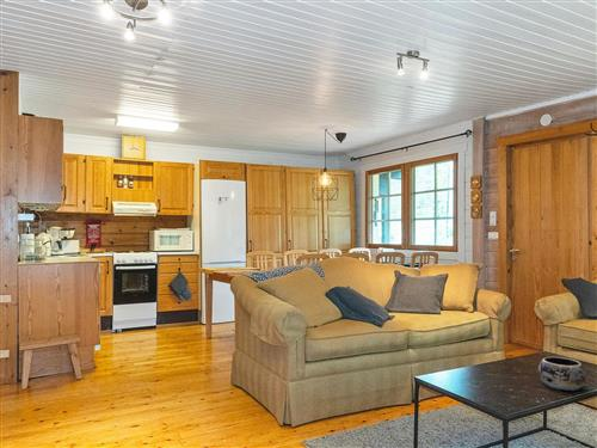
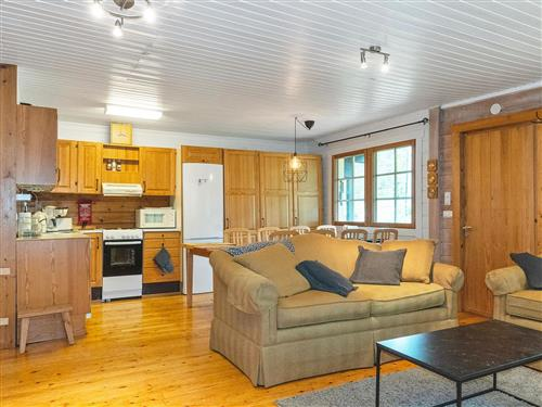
- decorative bowl [537,356,587,392]
